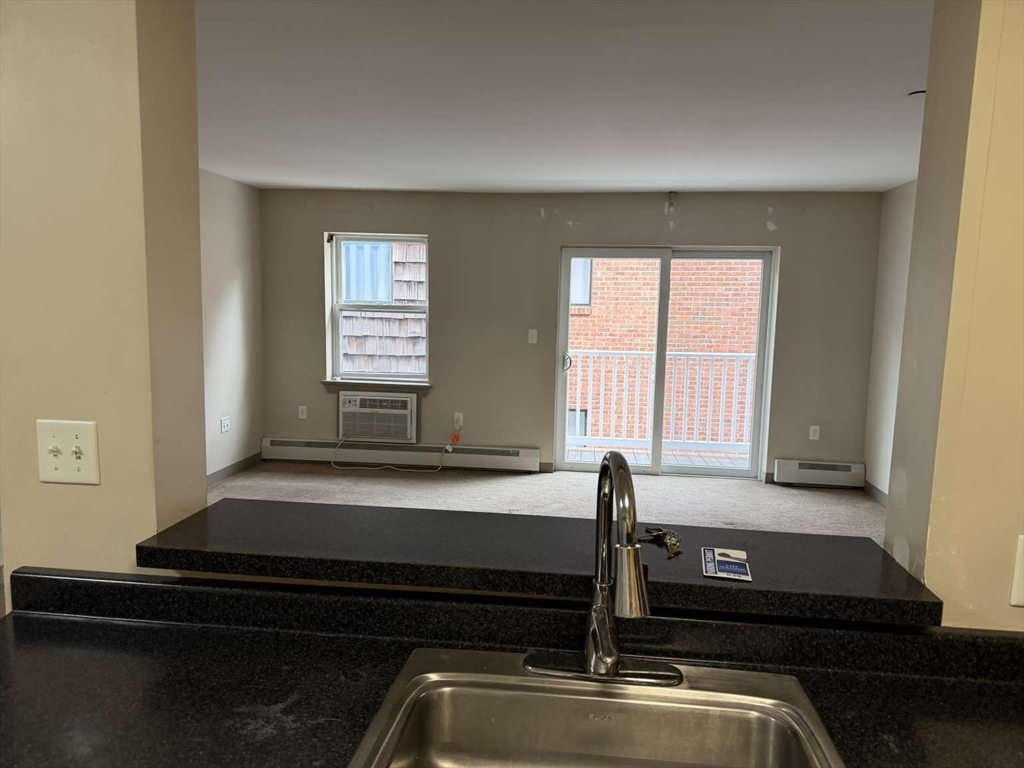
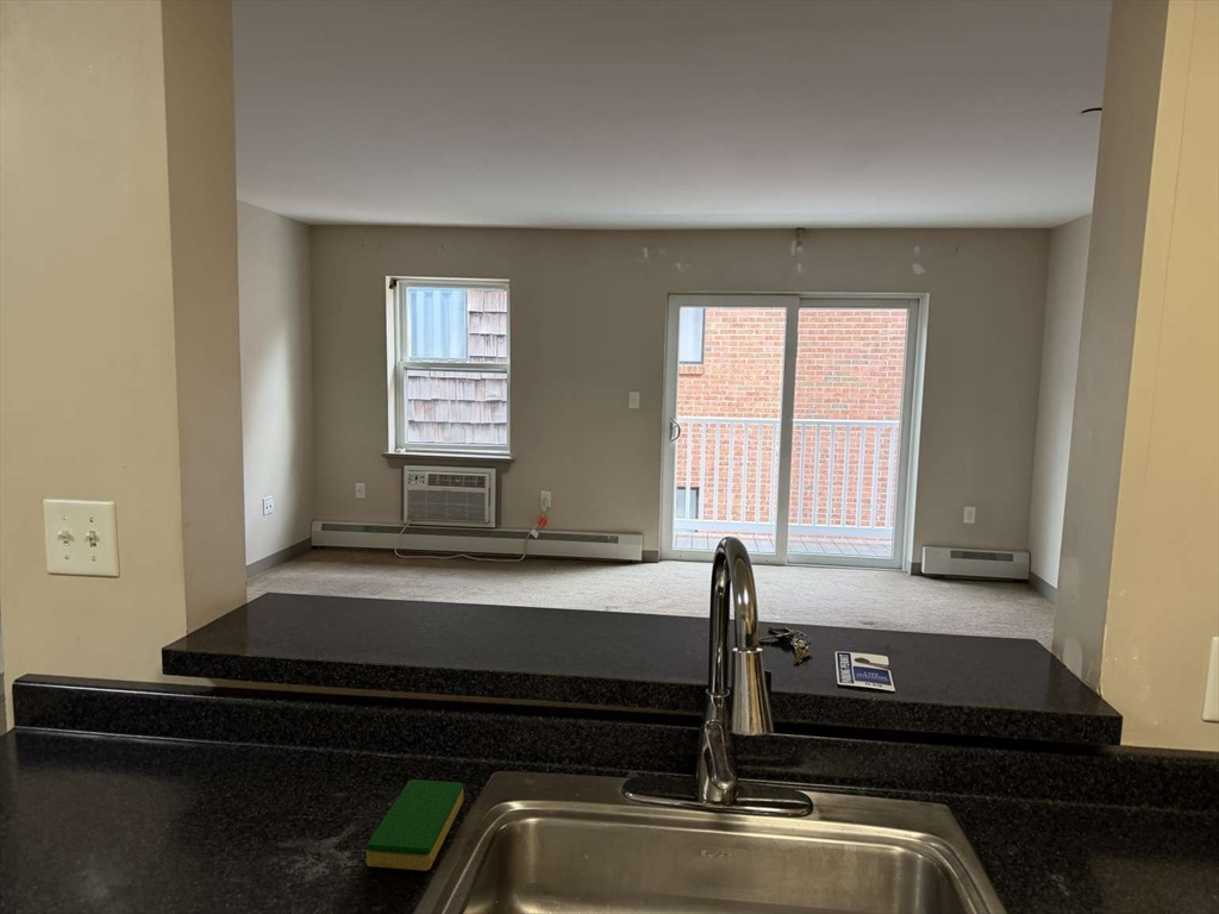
+ dish sponge [365,778,464,871]
